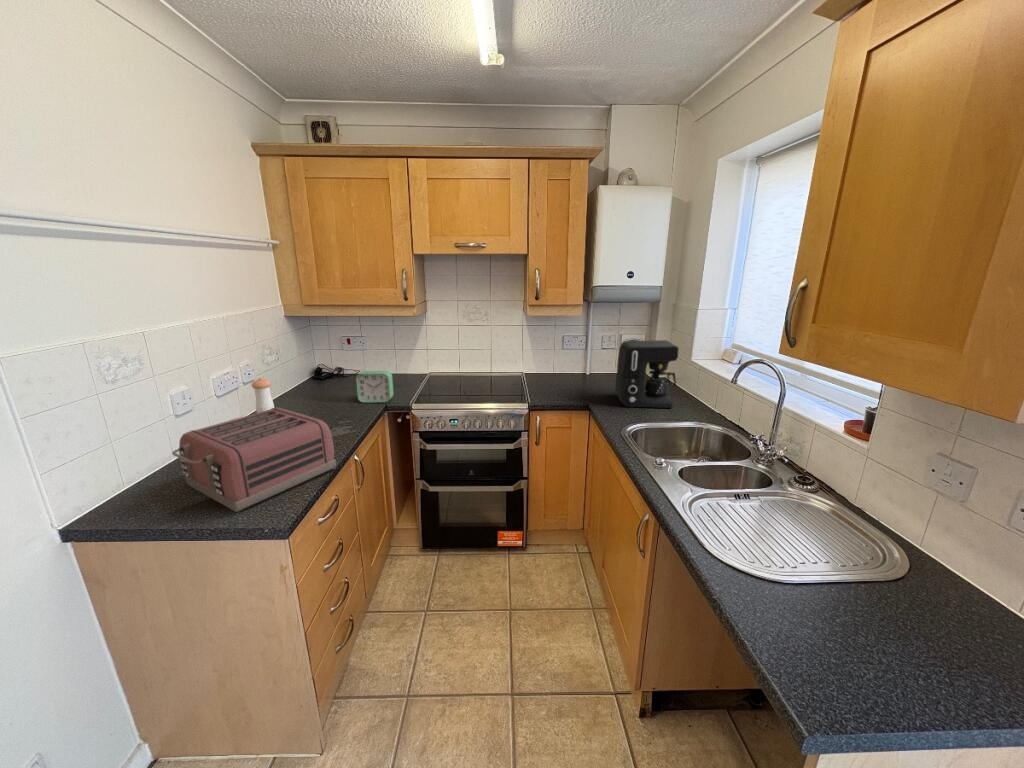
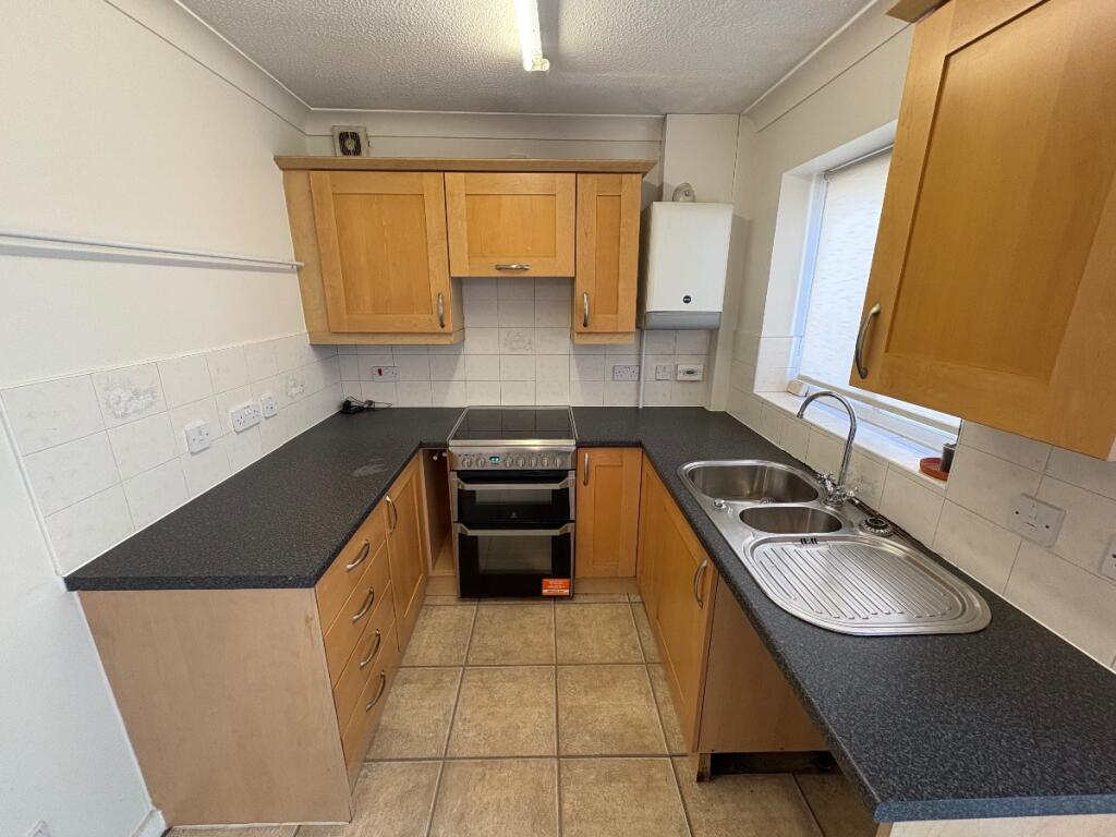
- toaster [171,407,337,513]
- alarm clock [355,370,394,404]
- coffee maker [614,339,679,409]
- pepper shaker [251,377,275,413]
